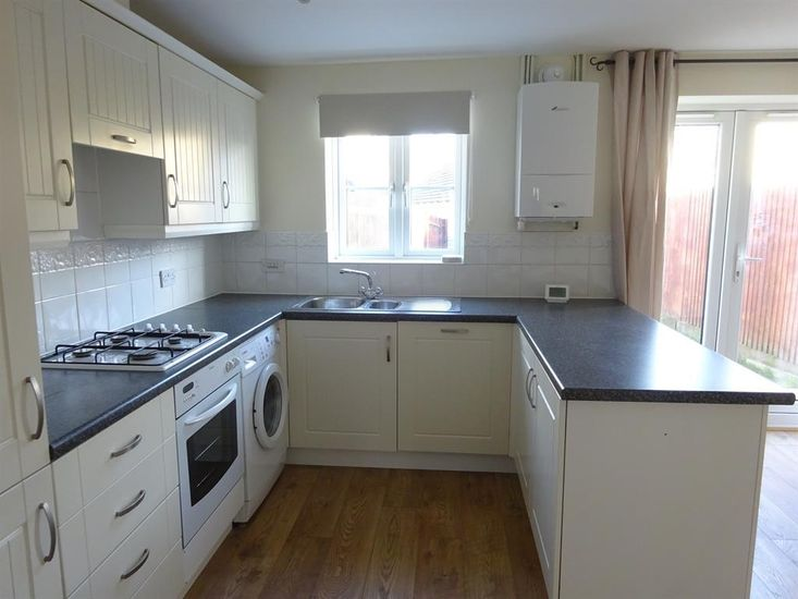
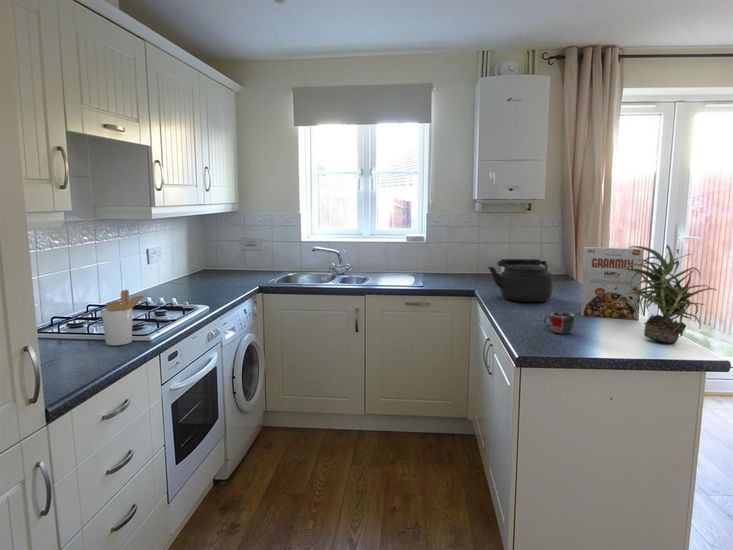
+ potted plant [616,244,718,344]
+ utensil holder [100,289,148,347]
+ mug [543,311,576,335]
+ kettle [487,258,554,303]
+ cereal box [580,246,645,321]
